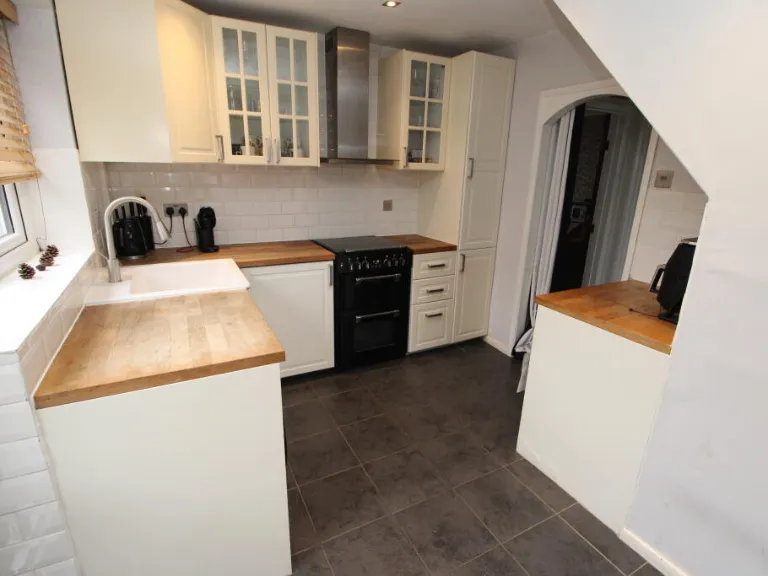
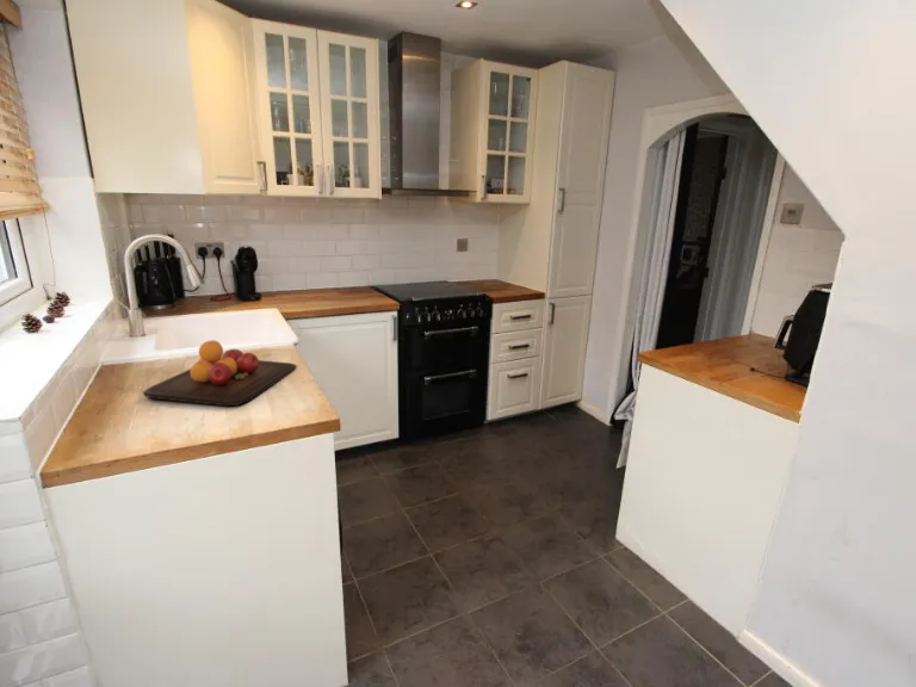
+ chopping board [142,339,298,407]
